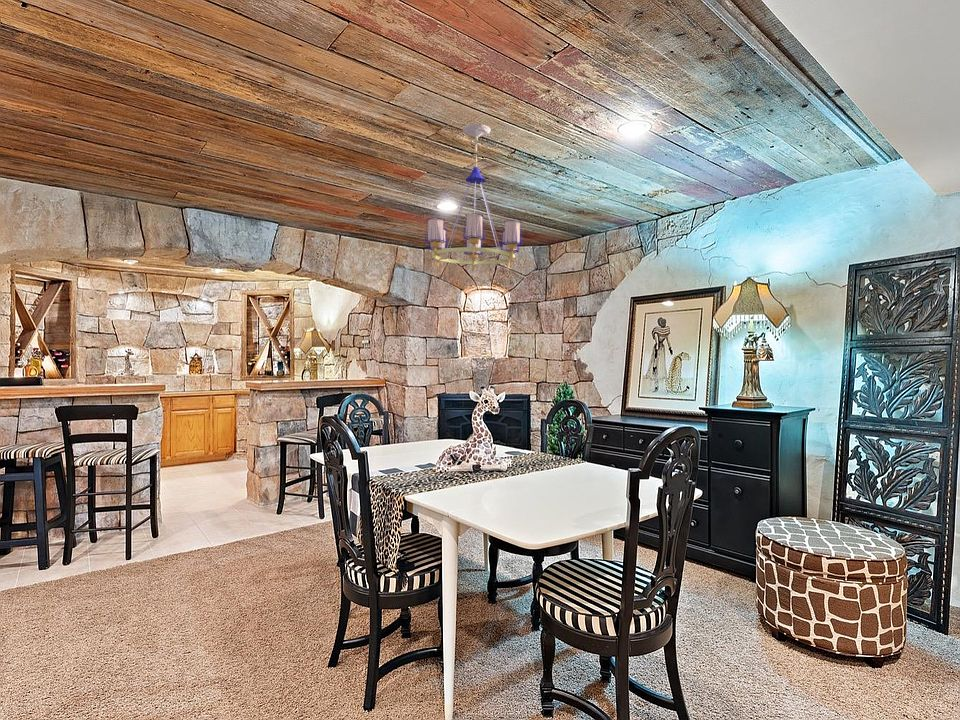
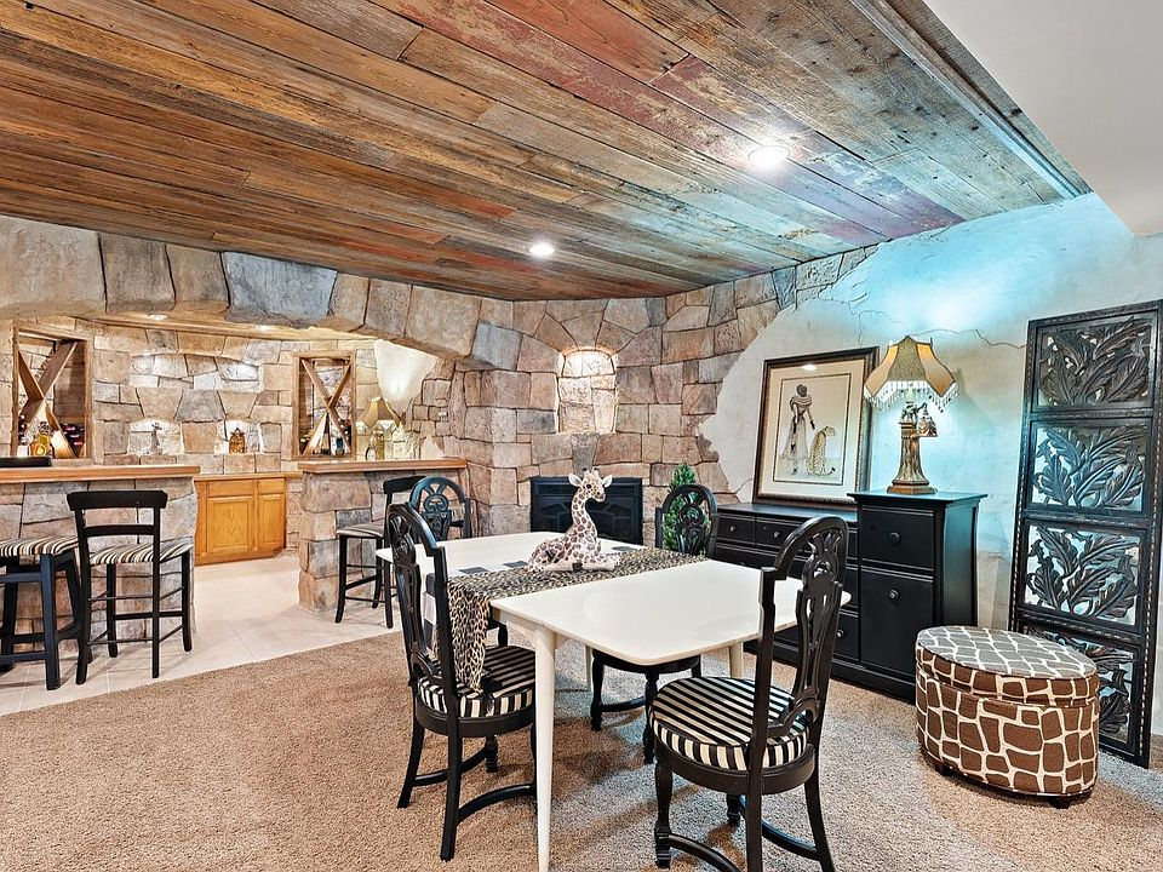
- chandelier [424,123,524,271]
